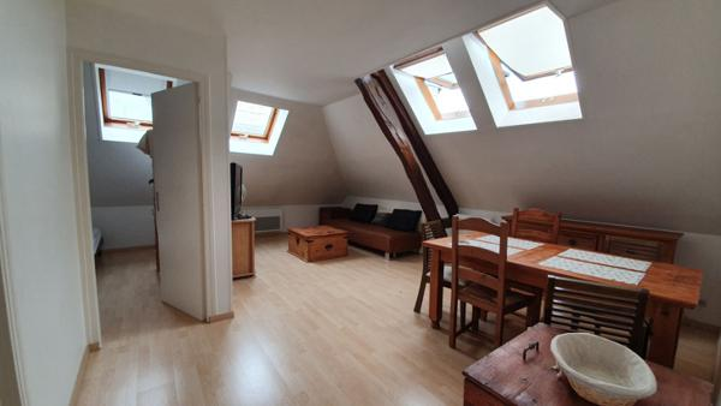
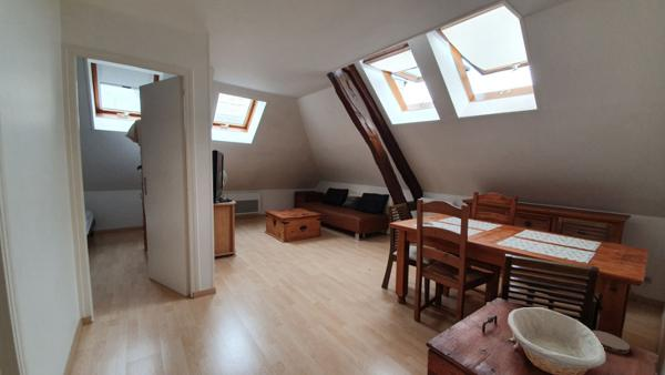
+ coaster [591,330,631,355]
